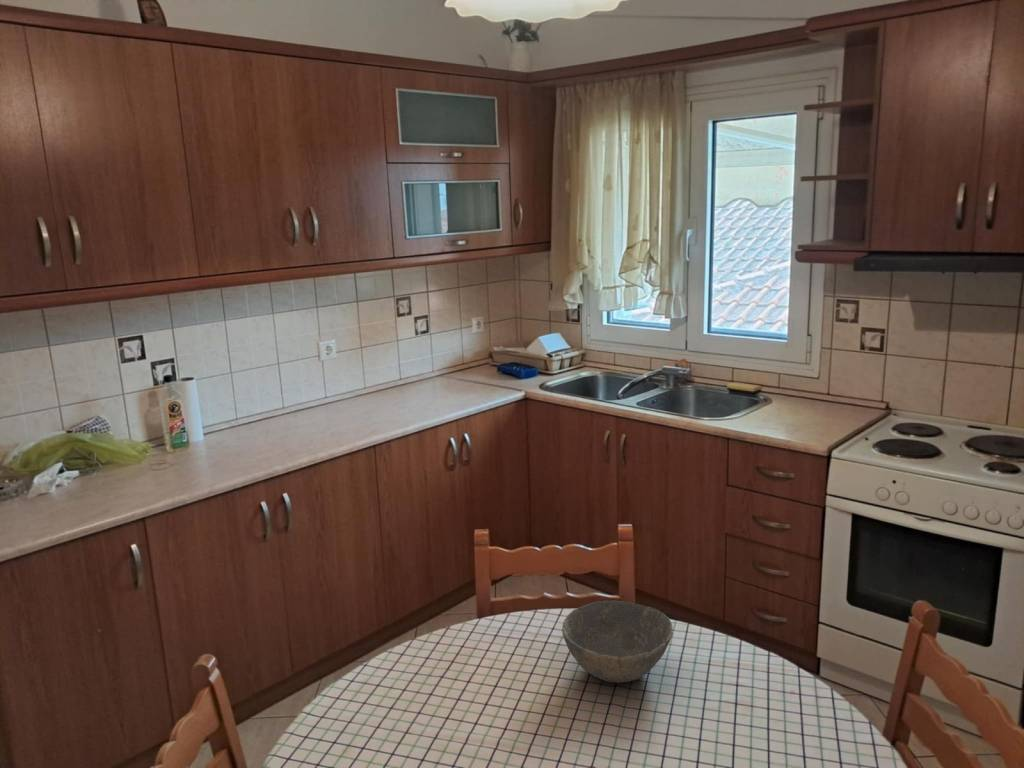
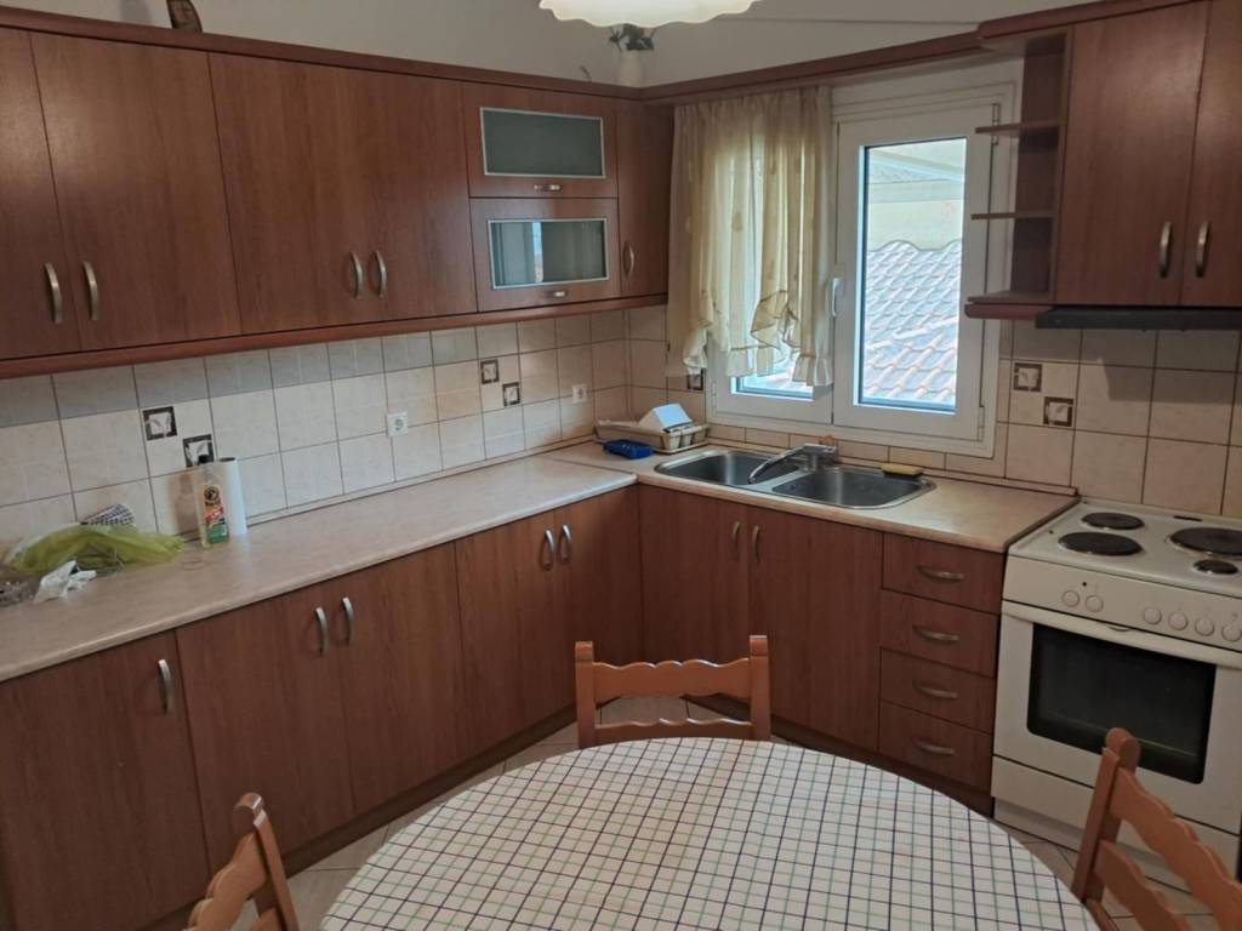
- bowl [561,600,674,684]
